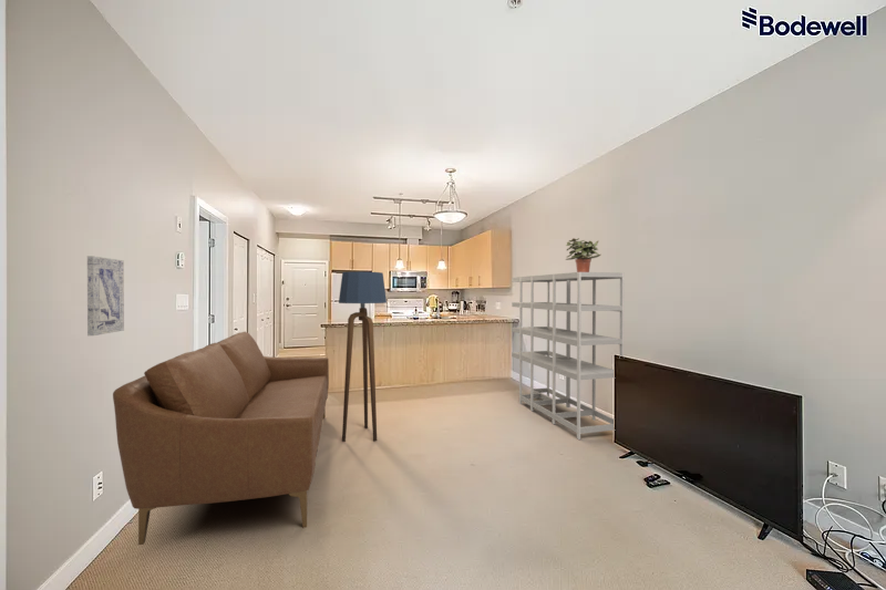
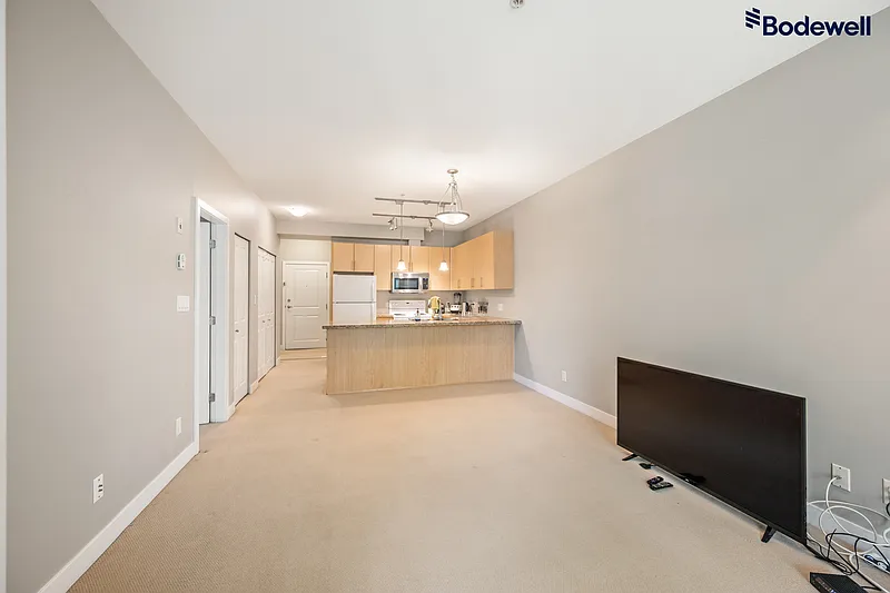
- wall art [86,255,125,337]
- potted plant [565,237,601,272]
- floor lamp [338,271,388,443]
- sofa [112,331,330,546]
- shelving unit [511,271,625,441]
